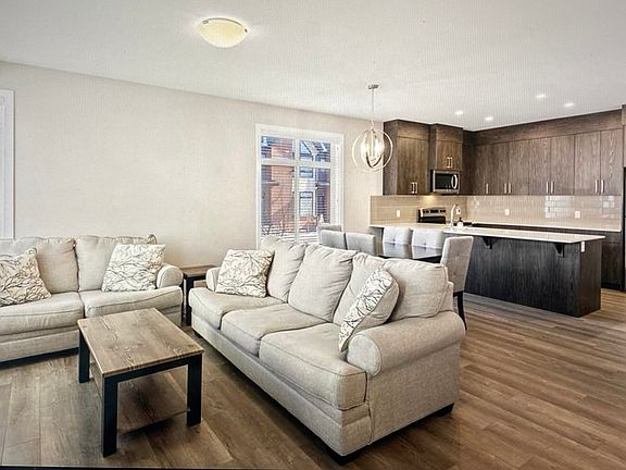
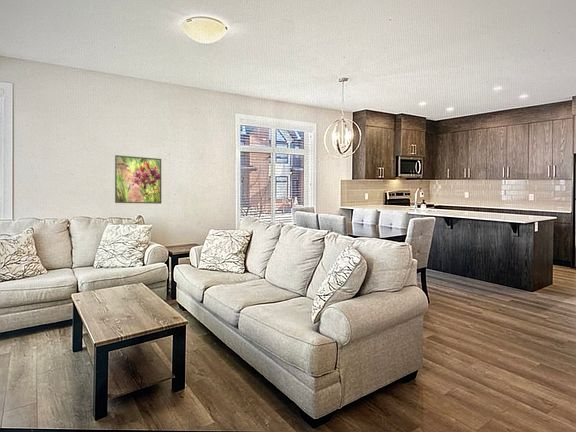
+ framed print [114,154,162,205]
